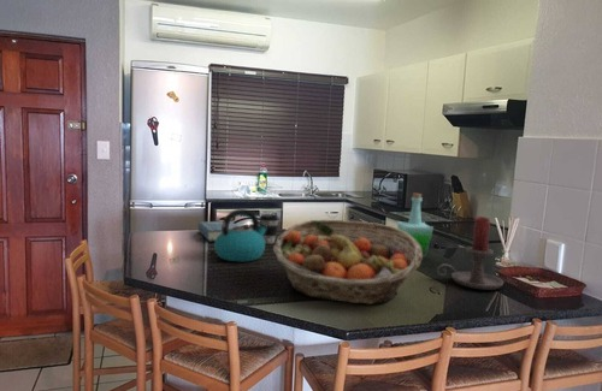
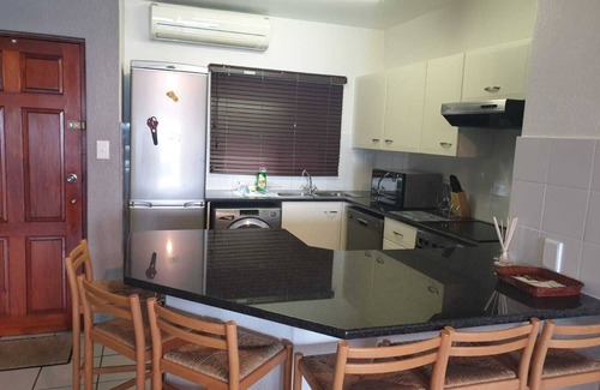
- coffee cup [258,213,279,244]
- candle holder [436,215,504,291]
- fruit basket [272,219,424,306]
- kettle [213,208,267,262]
- hardback book [197,220,238,243]
- bottle [396,192,435,259]
